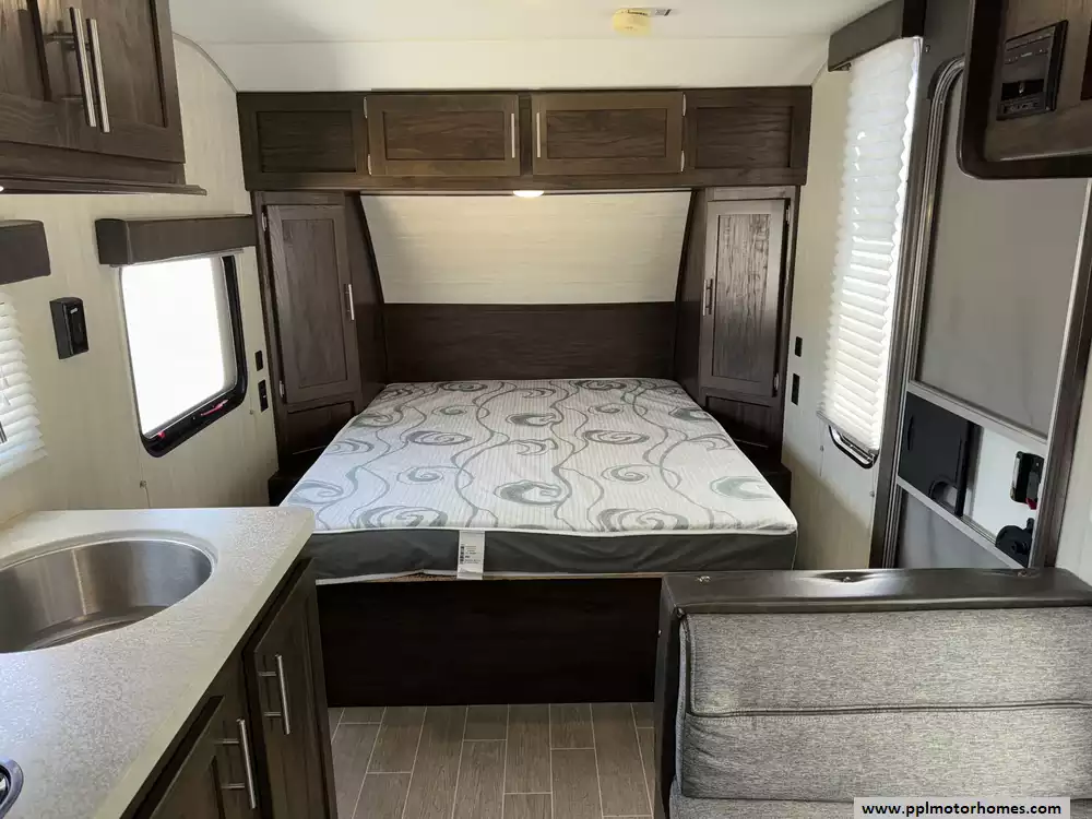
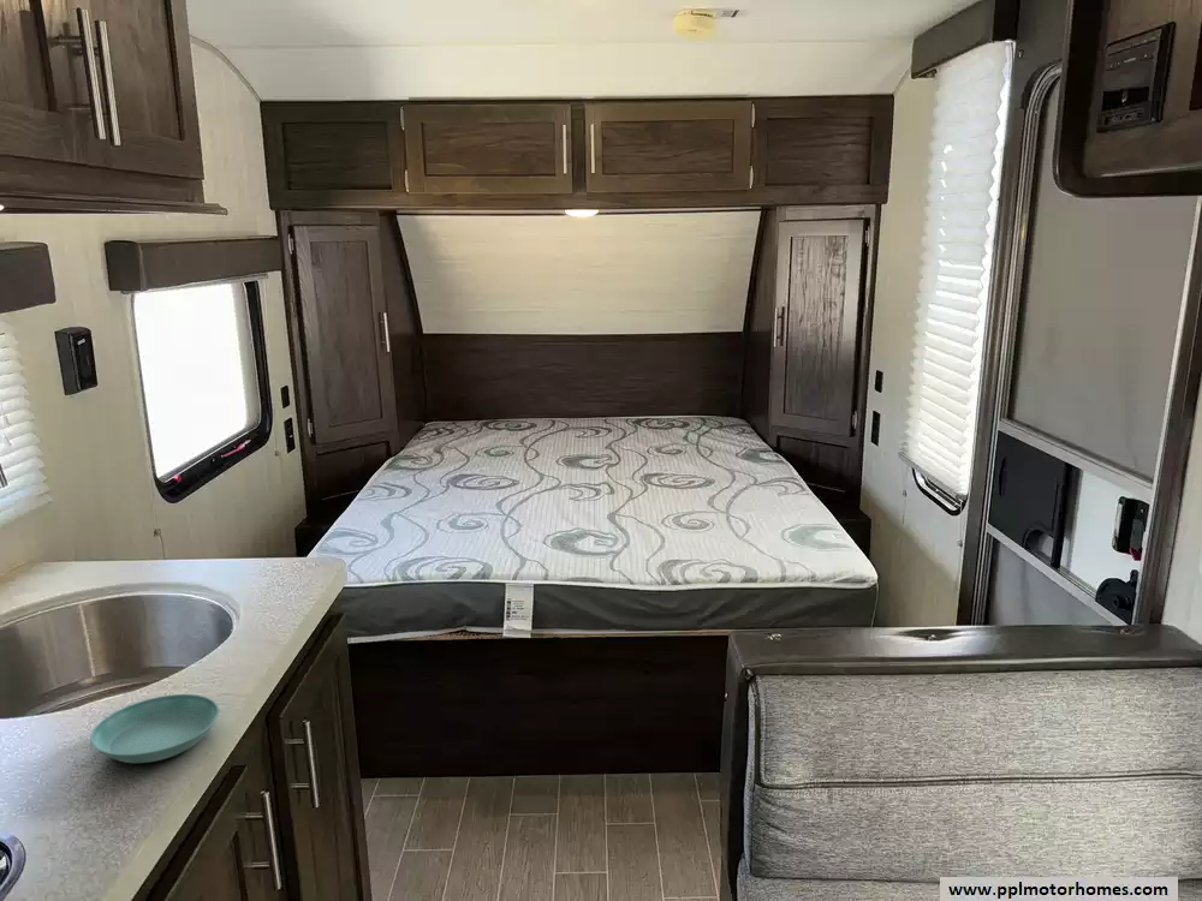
+ saucer [89,693,220,764]
